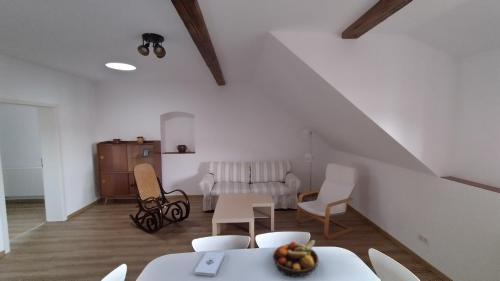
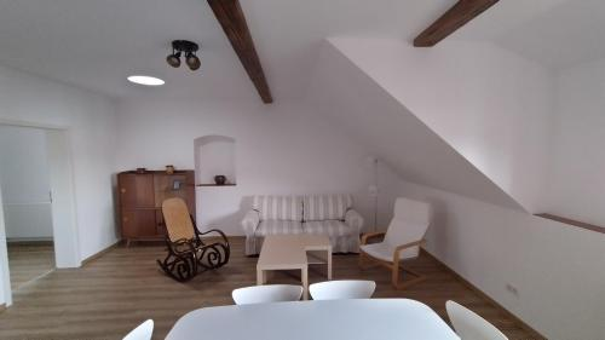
- fruit bowl [272,239,320,278]
- notepad [194,251,226,277]
